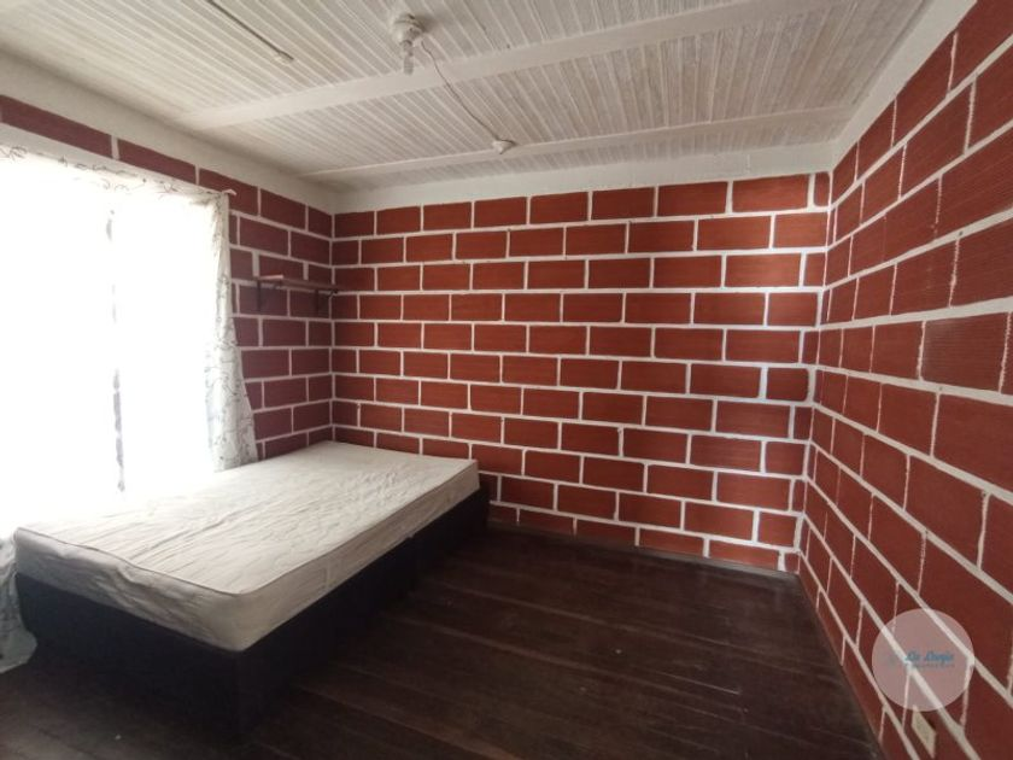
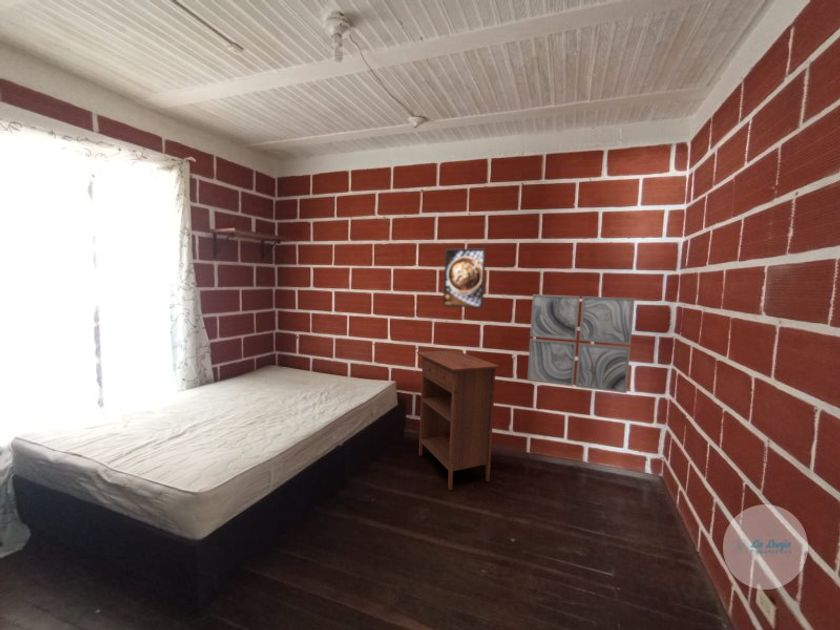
+ nightstand [415,349,500,491]
+ wall art [526,293,636,394]
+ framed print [442,248,487,309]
